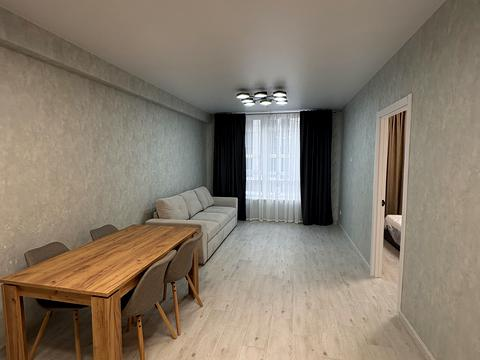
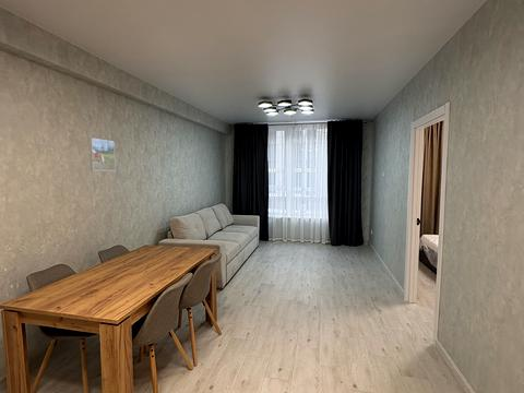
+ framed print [88,136,117,172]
